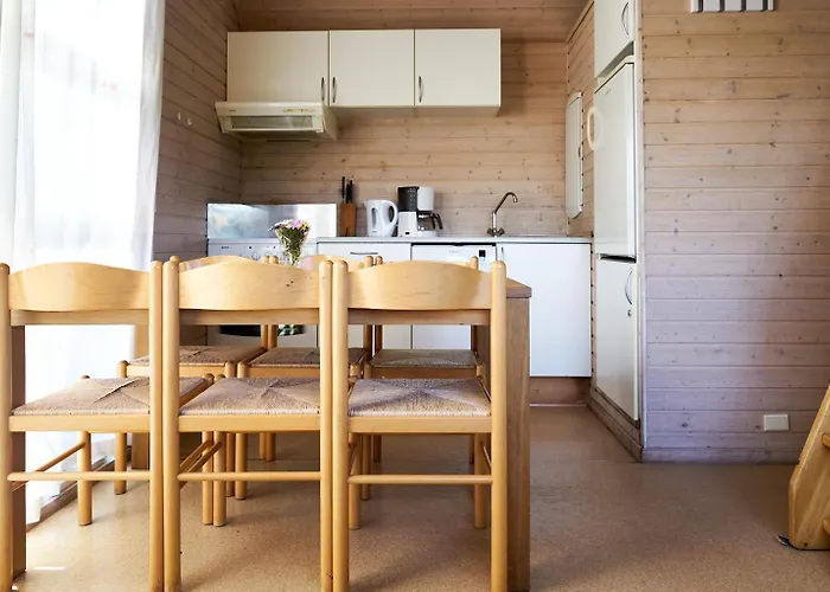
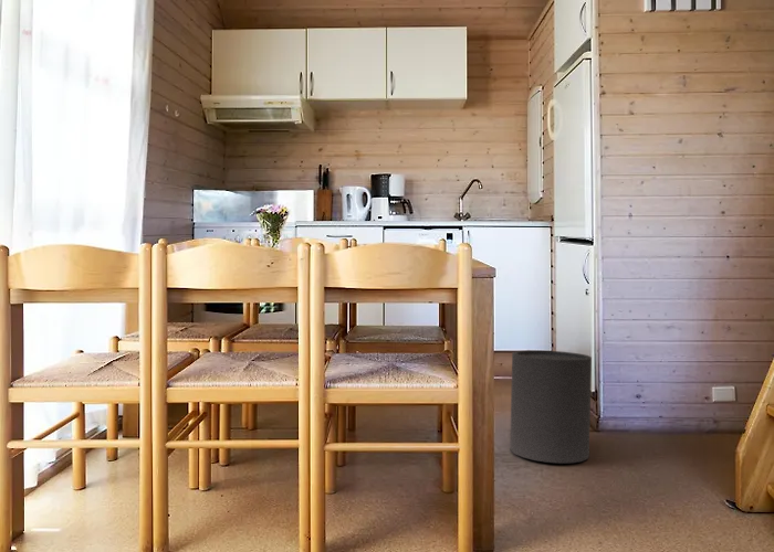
+ trash can [509,349,593,465]
